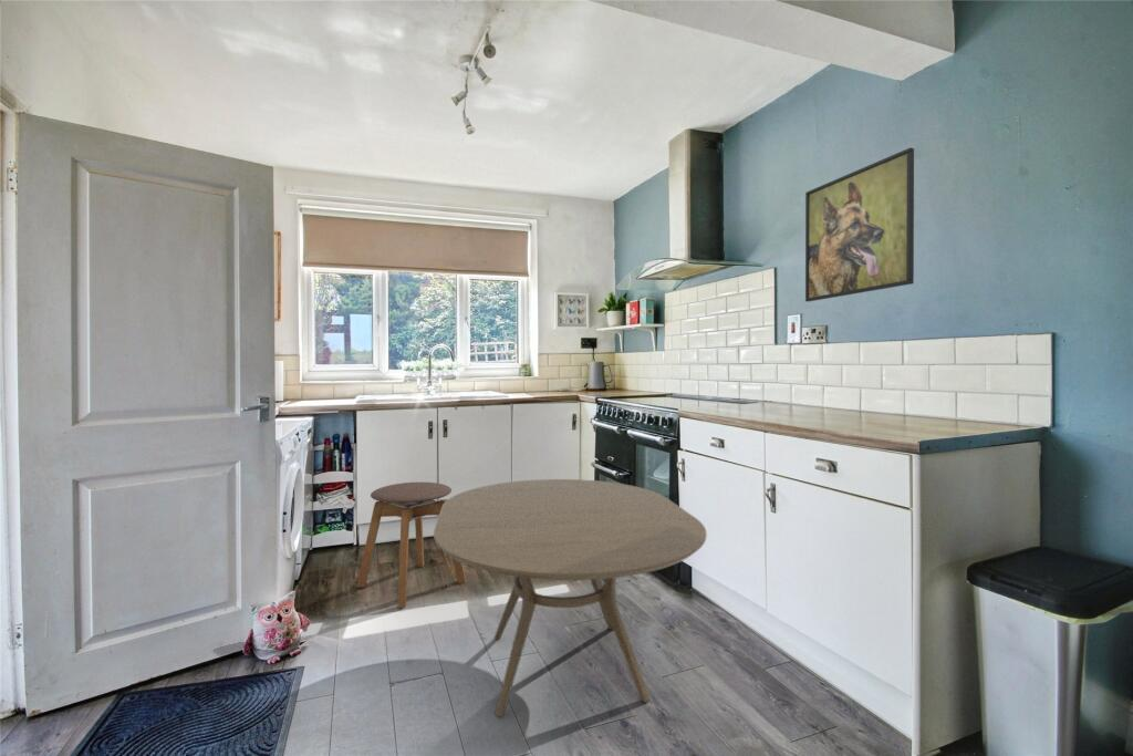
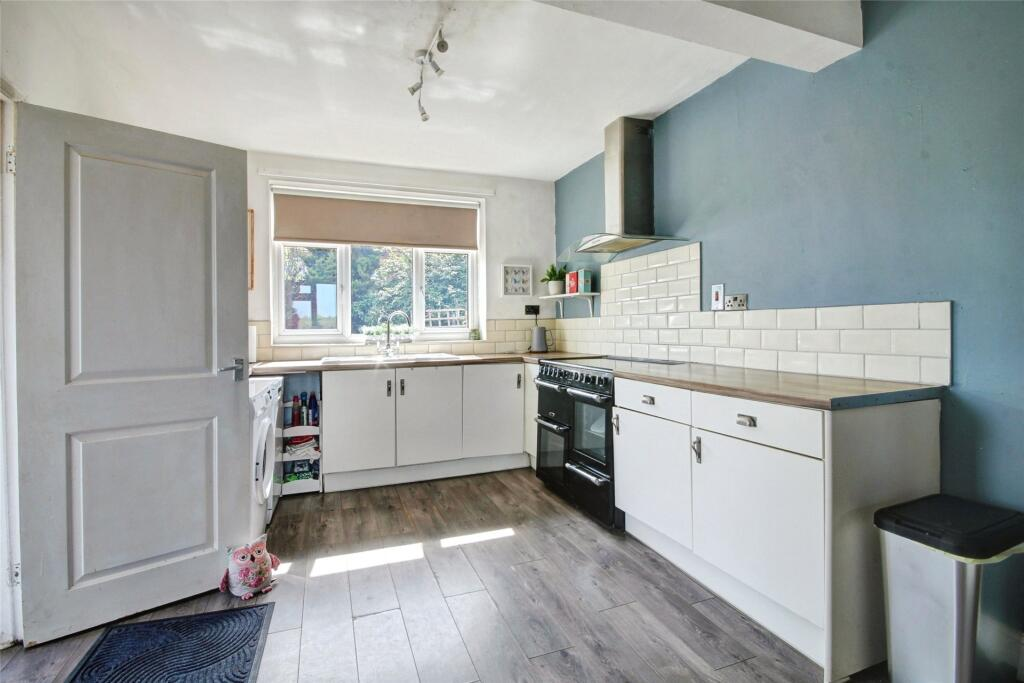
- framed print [804,147,915,302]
- stool [355,481,467,609]
- dining table [433,478,708,718]
